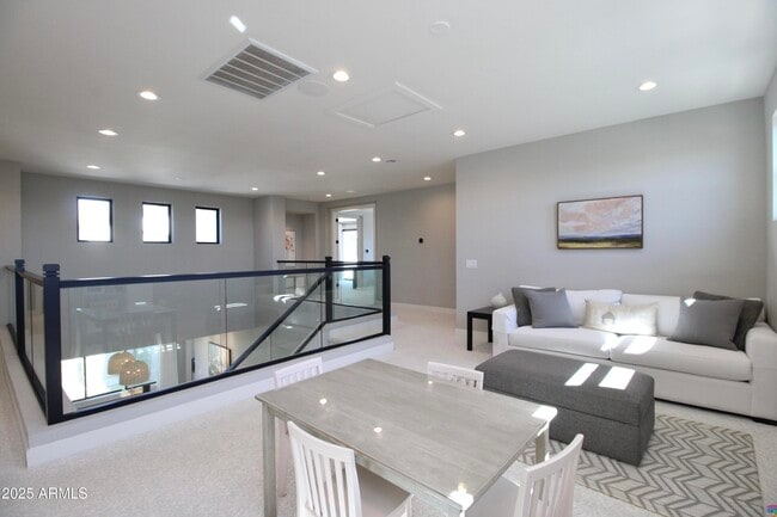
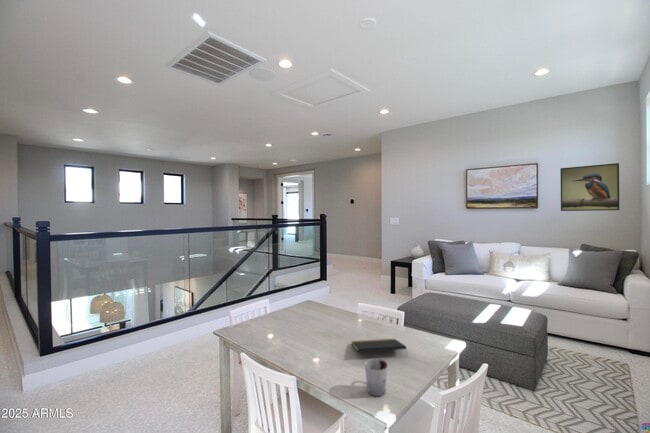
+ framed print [559,162,620,212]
+ cup [364,358,389,397]
+ notepad [350,338,409,357]
